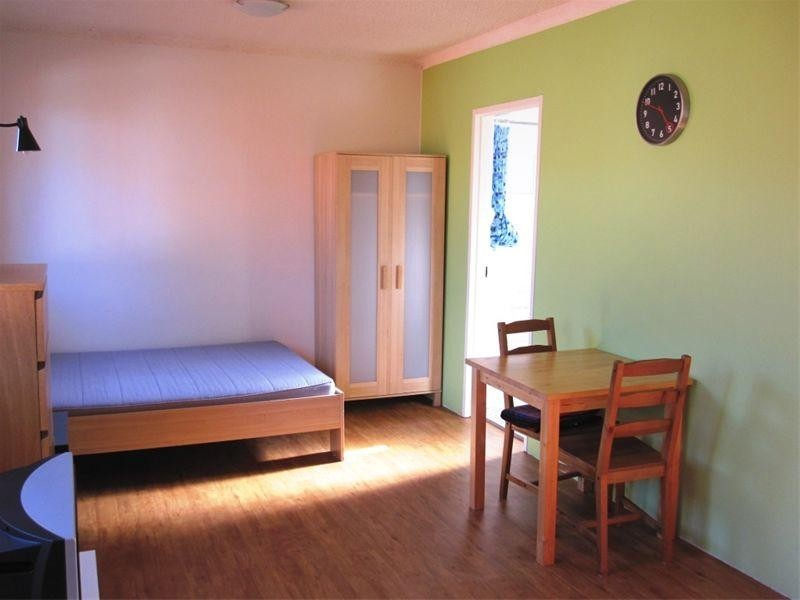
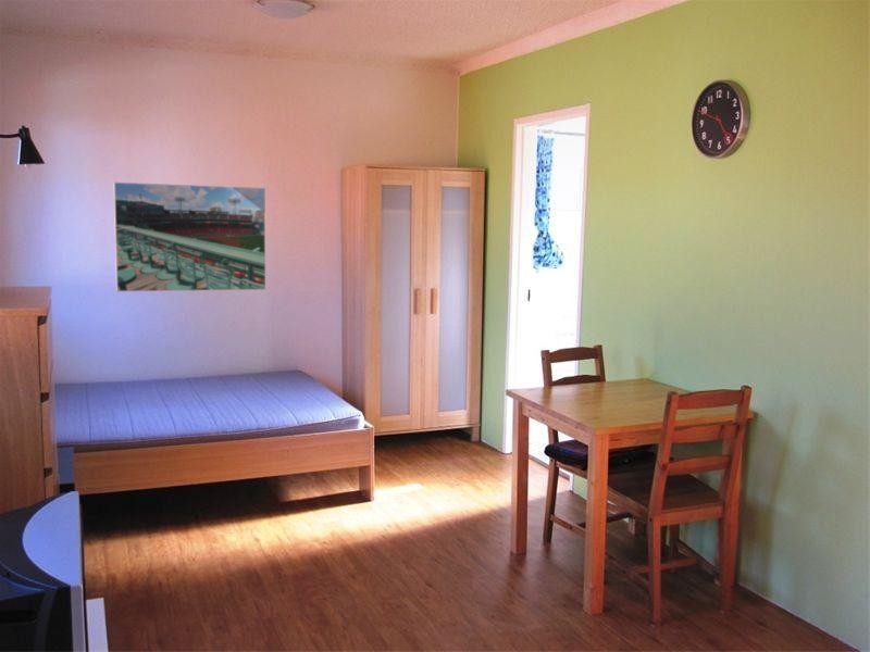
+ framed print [113,181,266,292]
